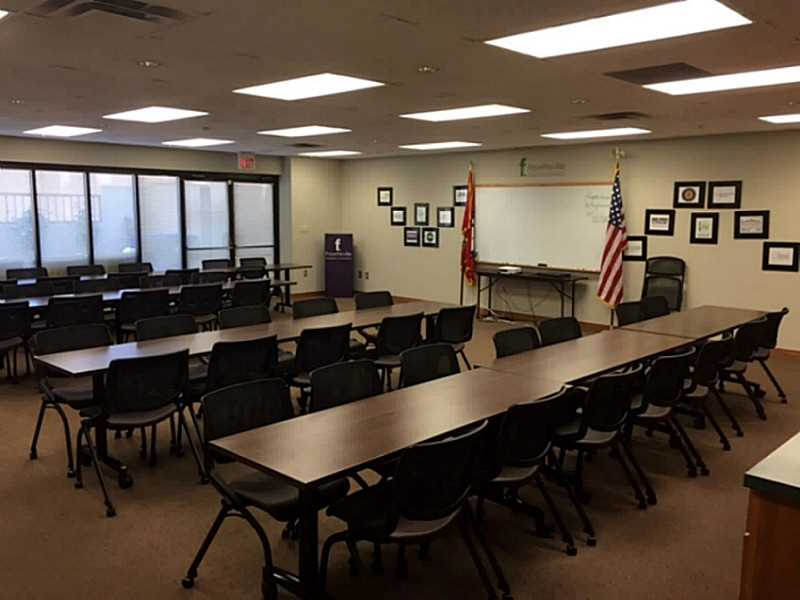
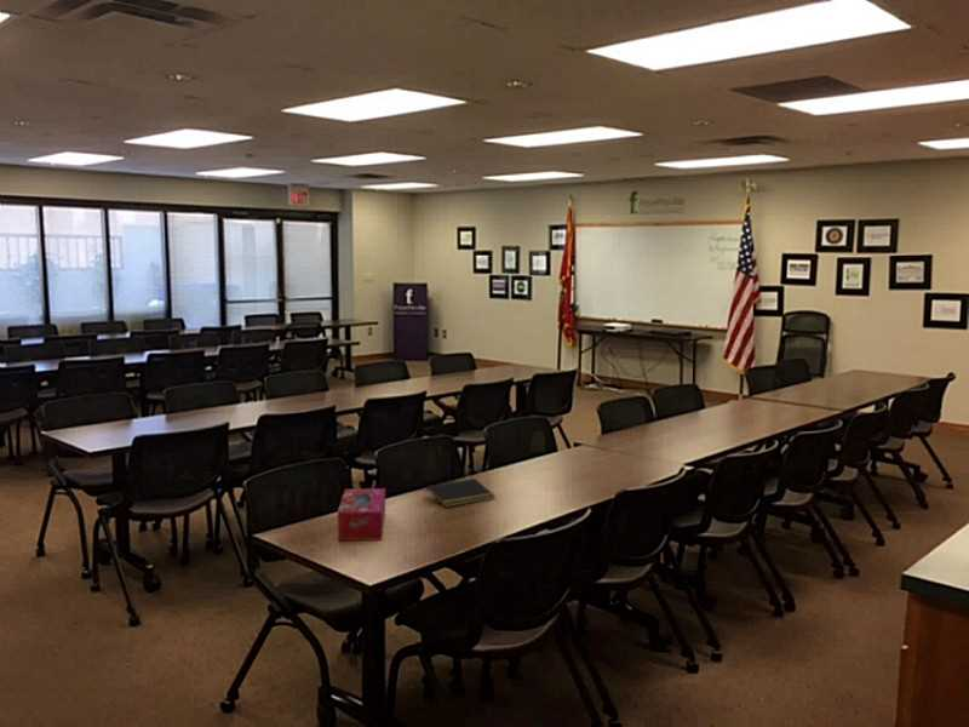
+ tissue box [337,487,386,542]
+ notepad [424,477,495,509]
